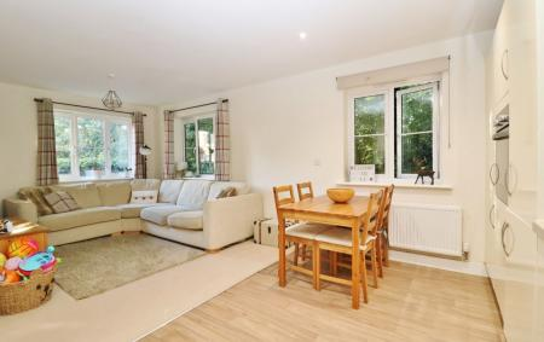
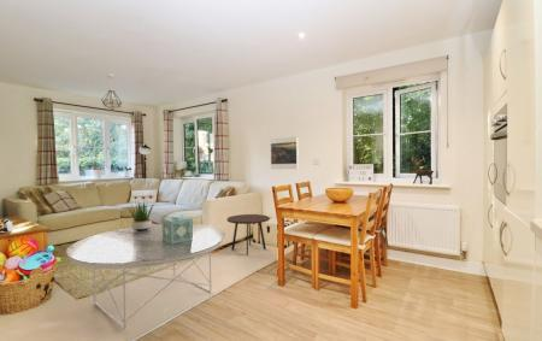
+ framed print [270,135,300,170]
+ potted plant [125,200,155,230]
+ decorative box [161,214,194,245]
+ coffee table [65,223,226,330]
+ side table [226,213,271,257]
